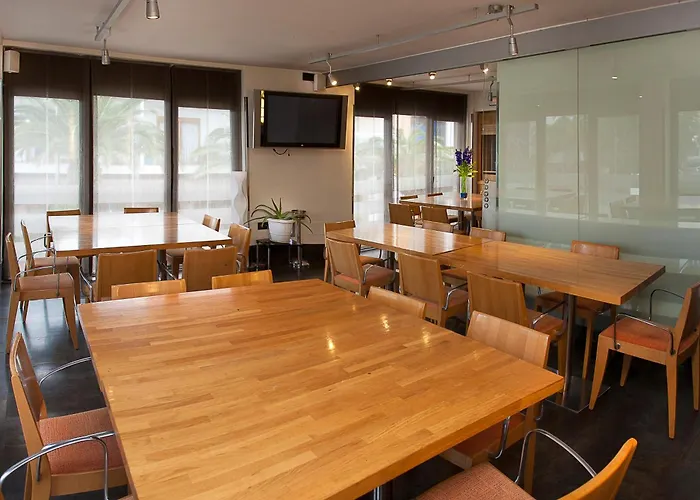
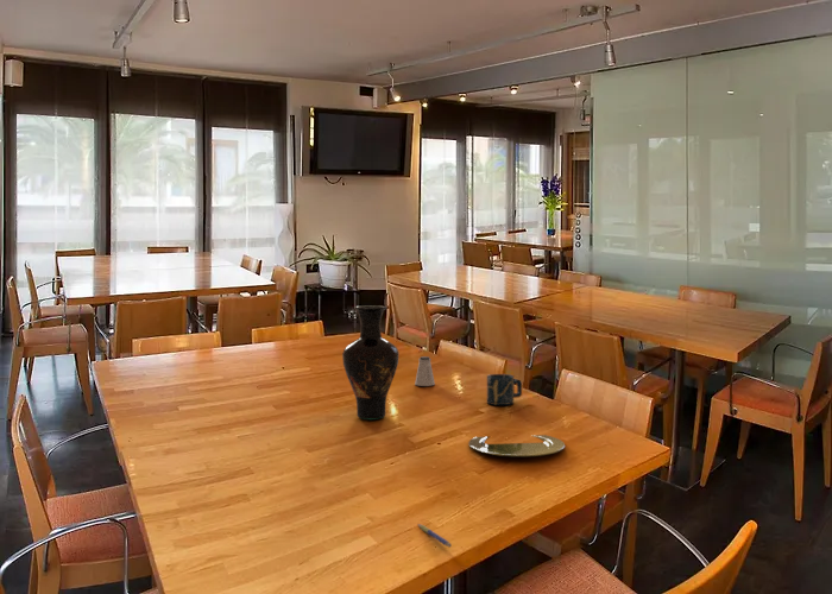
+ cup [486,373,523,406]
+ pen [417,523,453,549]
+ saltshaker [414,355,436,387]
+ plate [467,434,566,457]
+ vase [341,304,401,421]
